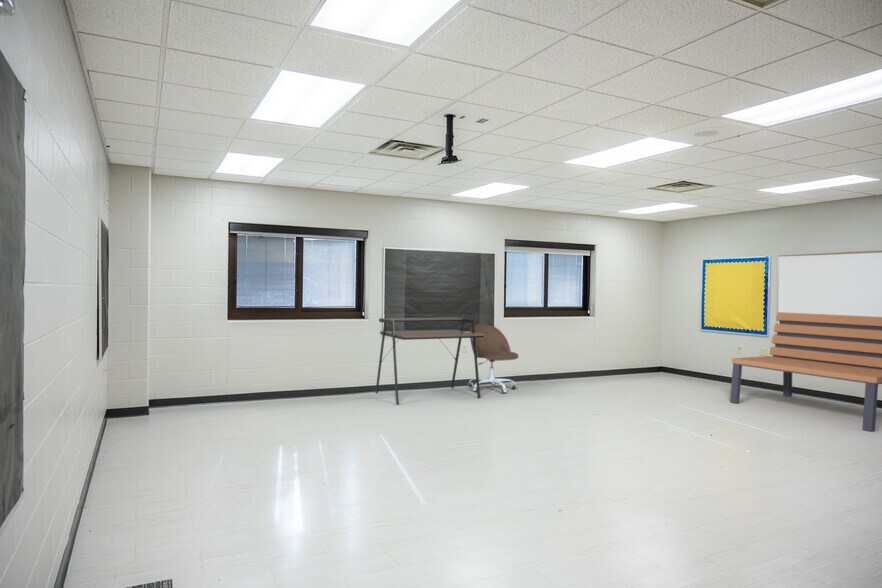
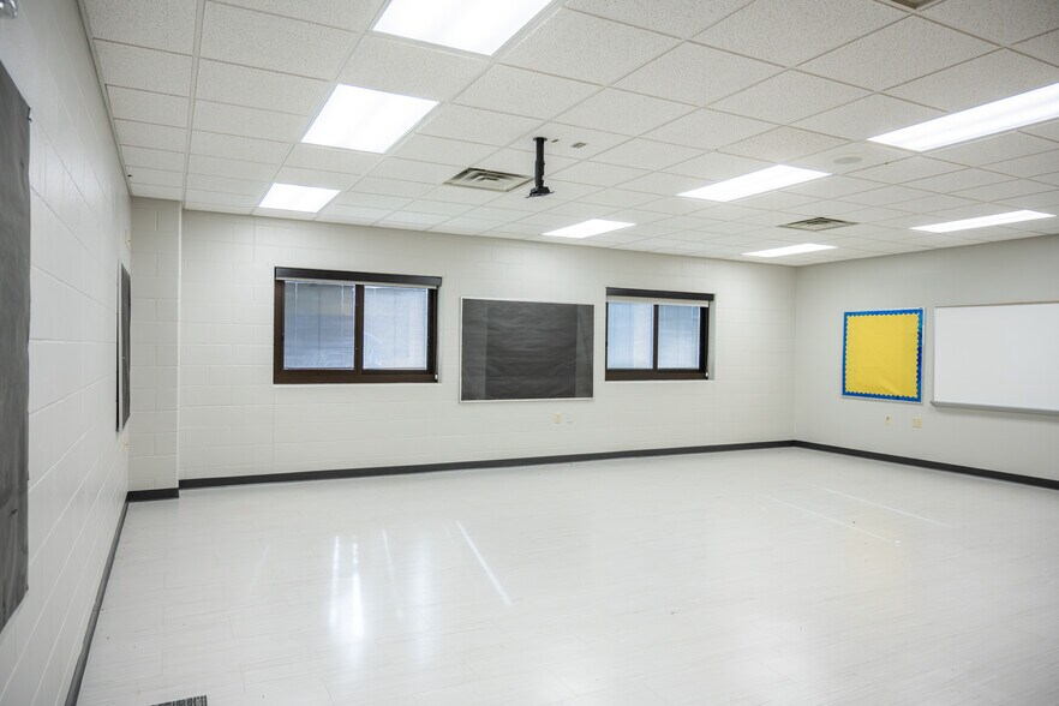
- desk [374,317,485,406]
- bench [729,311,882,433]
- office chair [467,323,520,395]
